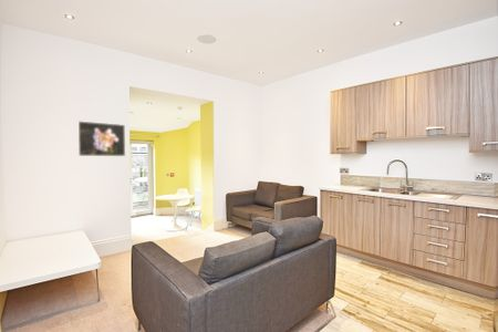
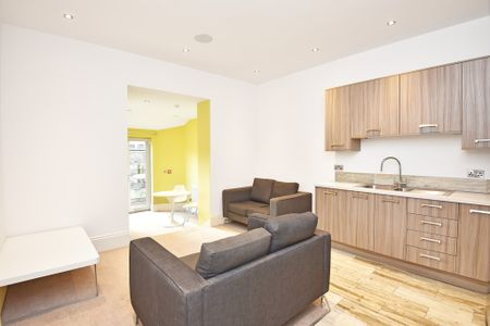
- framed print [77,120,126,157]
